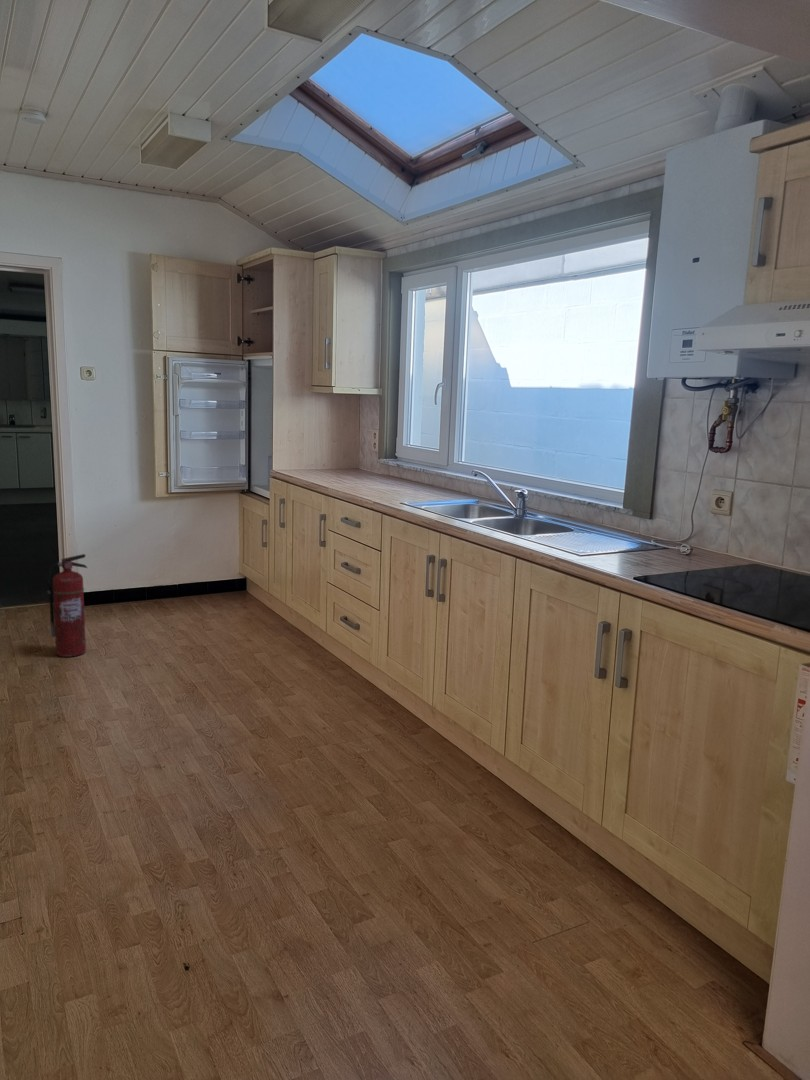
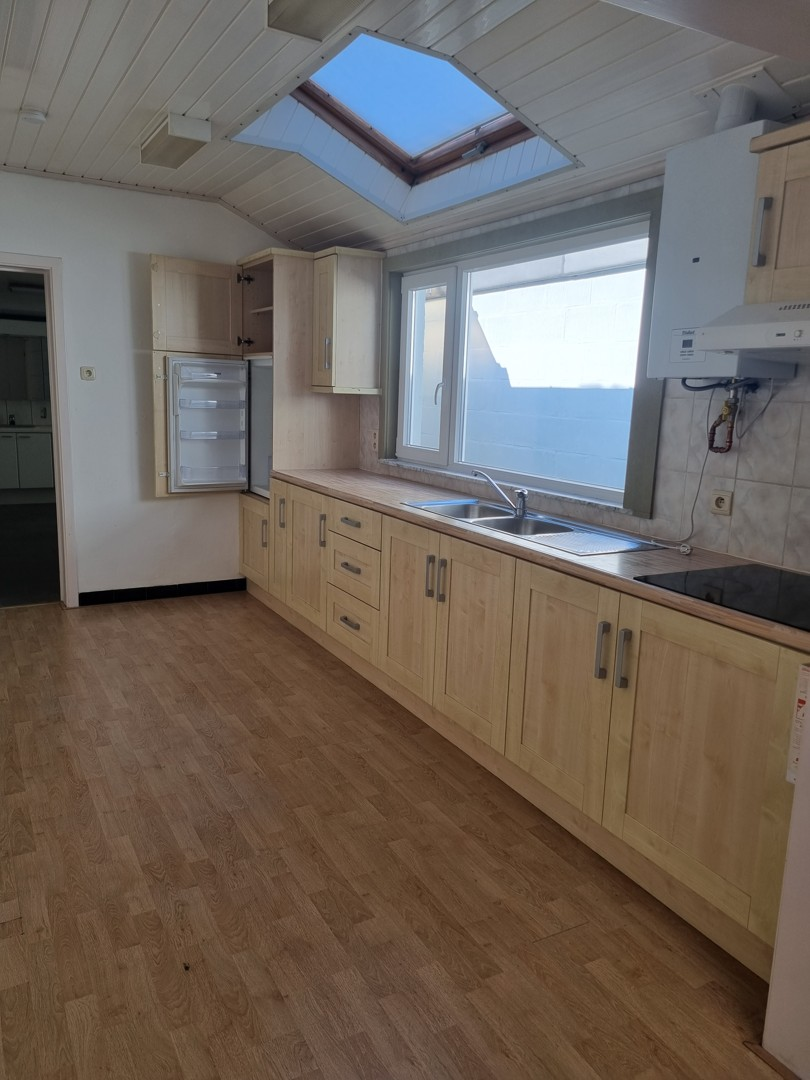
- fire extinguisher [45,553,88,658]
